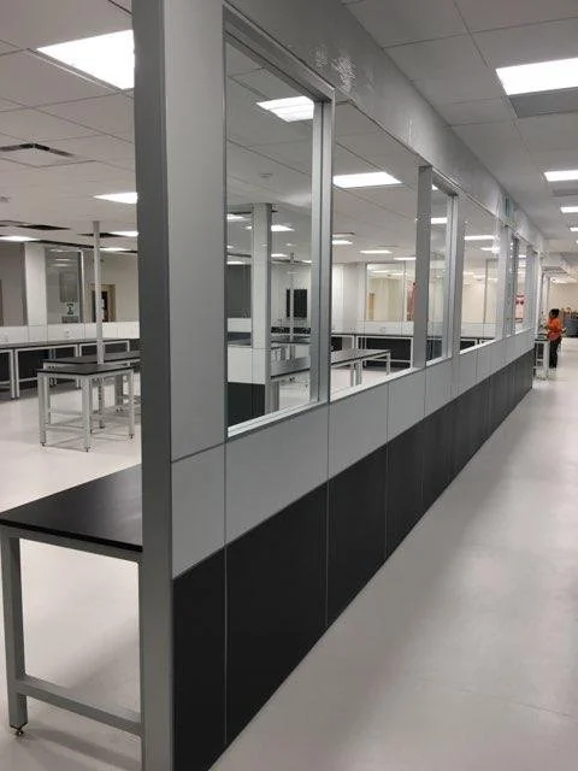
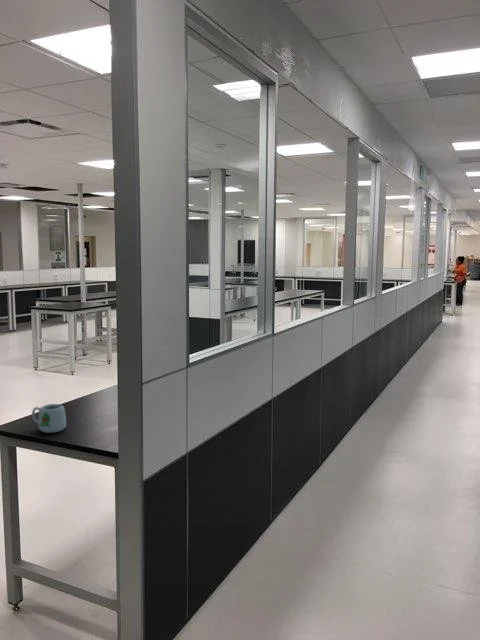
+ mug [31,403,67,434]
